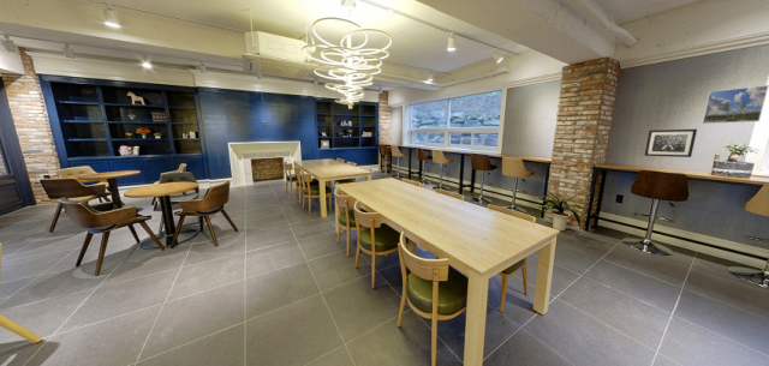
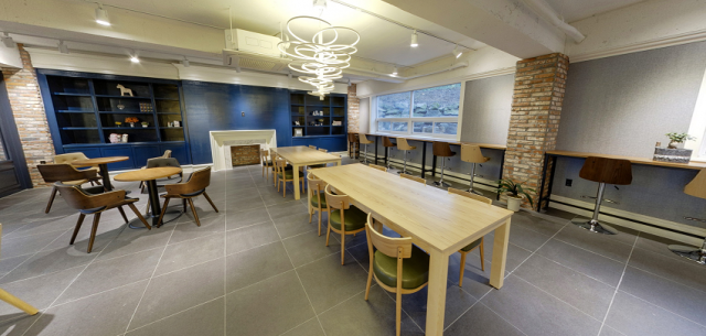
- wall art [644,128,698,158]
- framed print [702,84,769,125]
